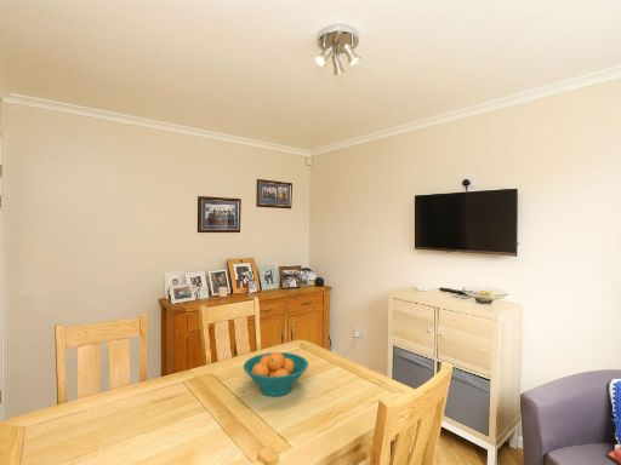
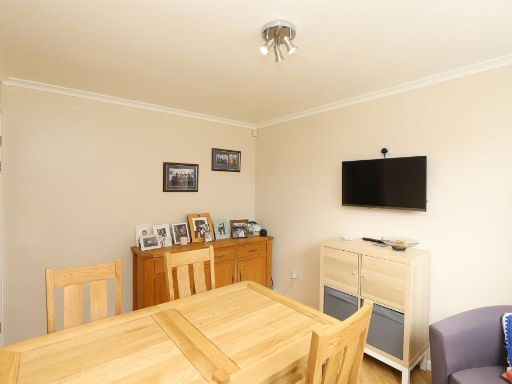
- fruit bowl [243,351,309,397]
